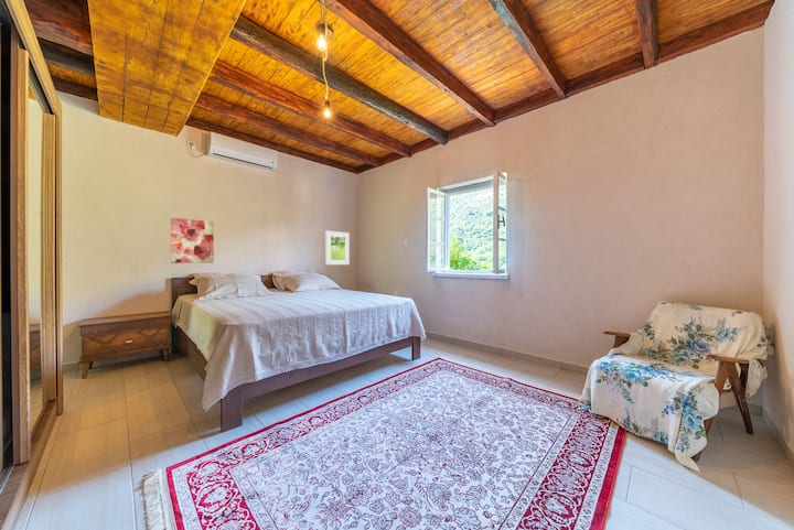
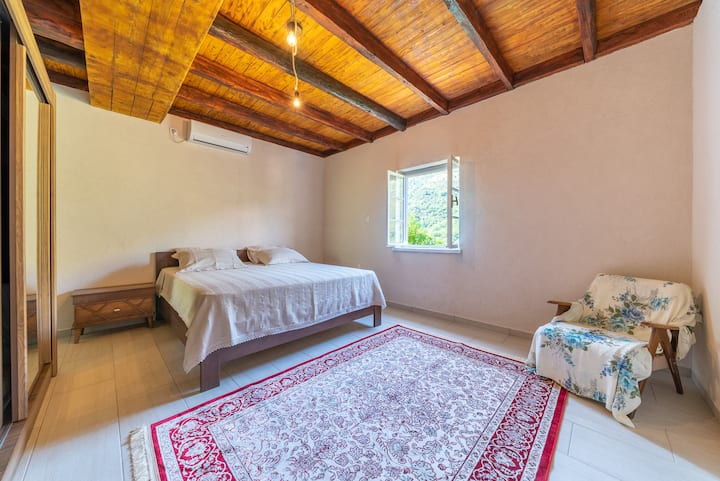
- wall art [170,217,215,264]
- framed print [325,229,351,266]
